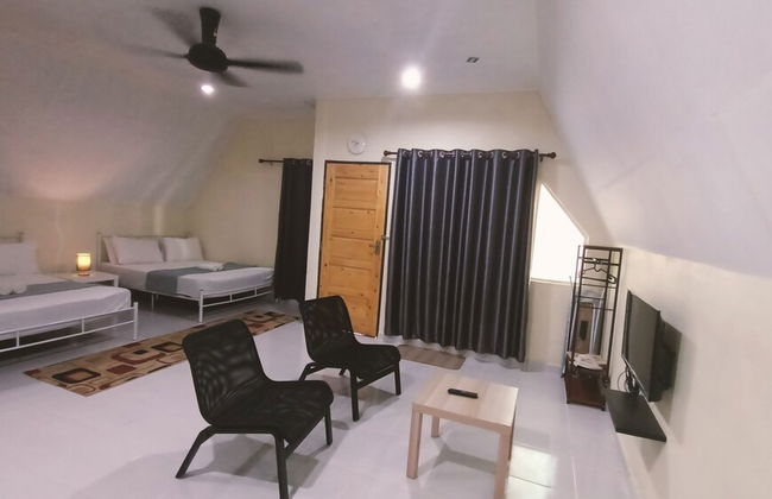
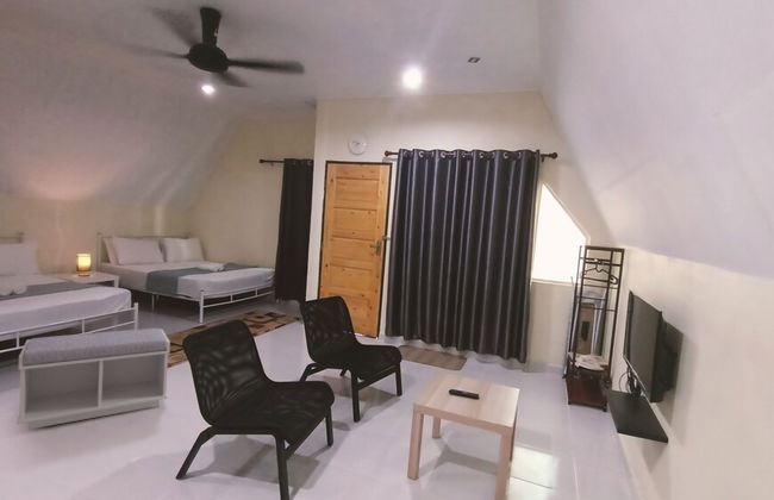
+ bench [15,327,171,431]
